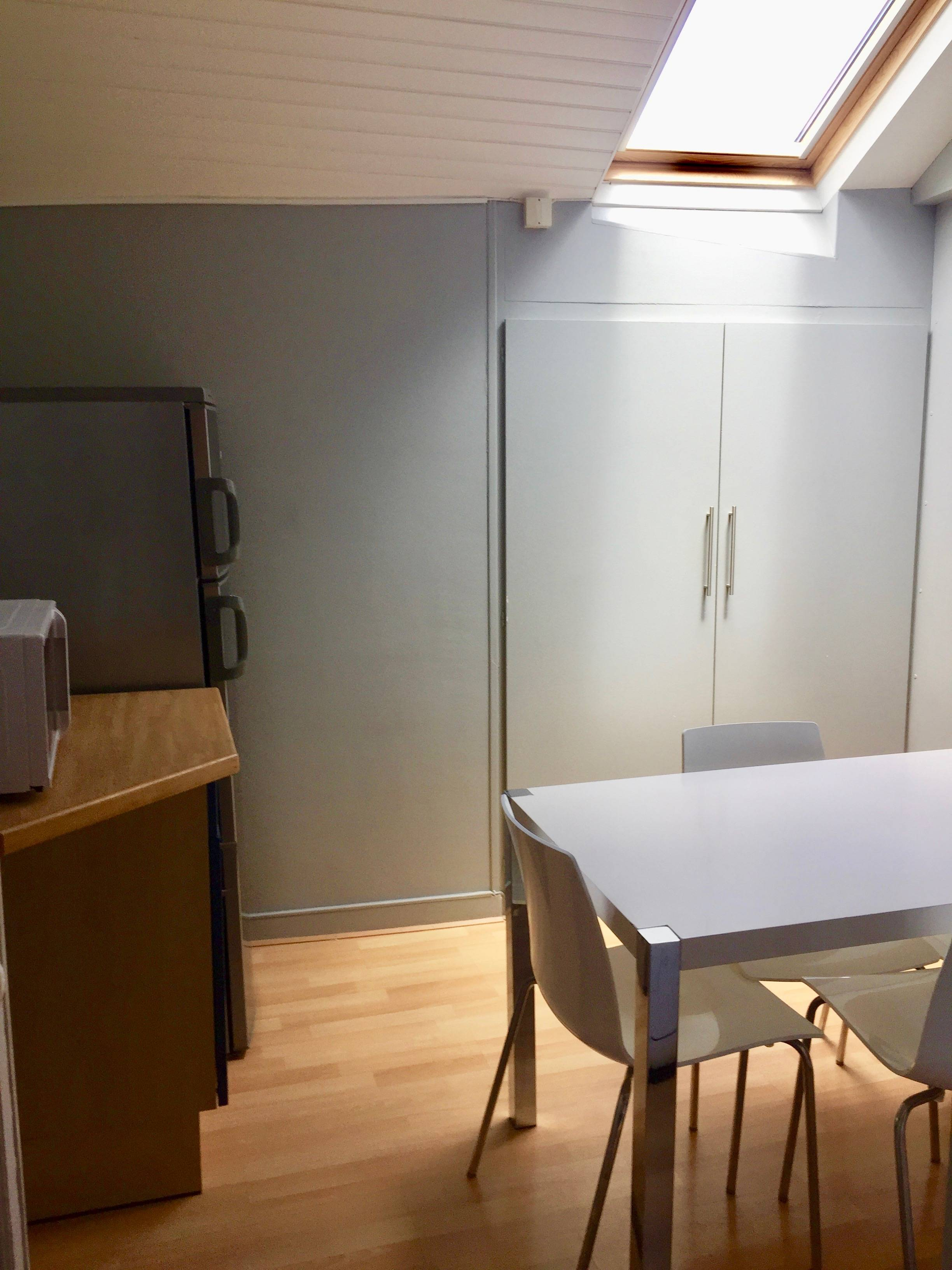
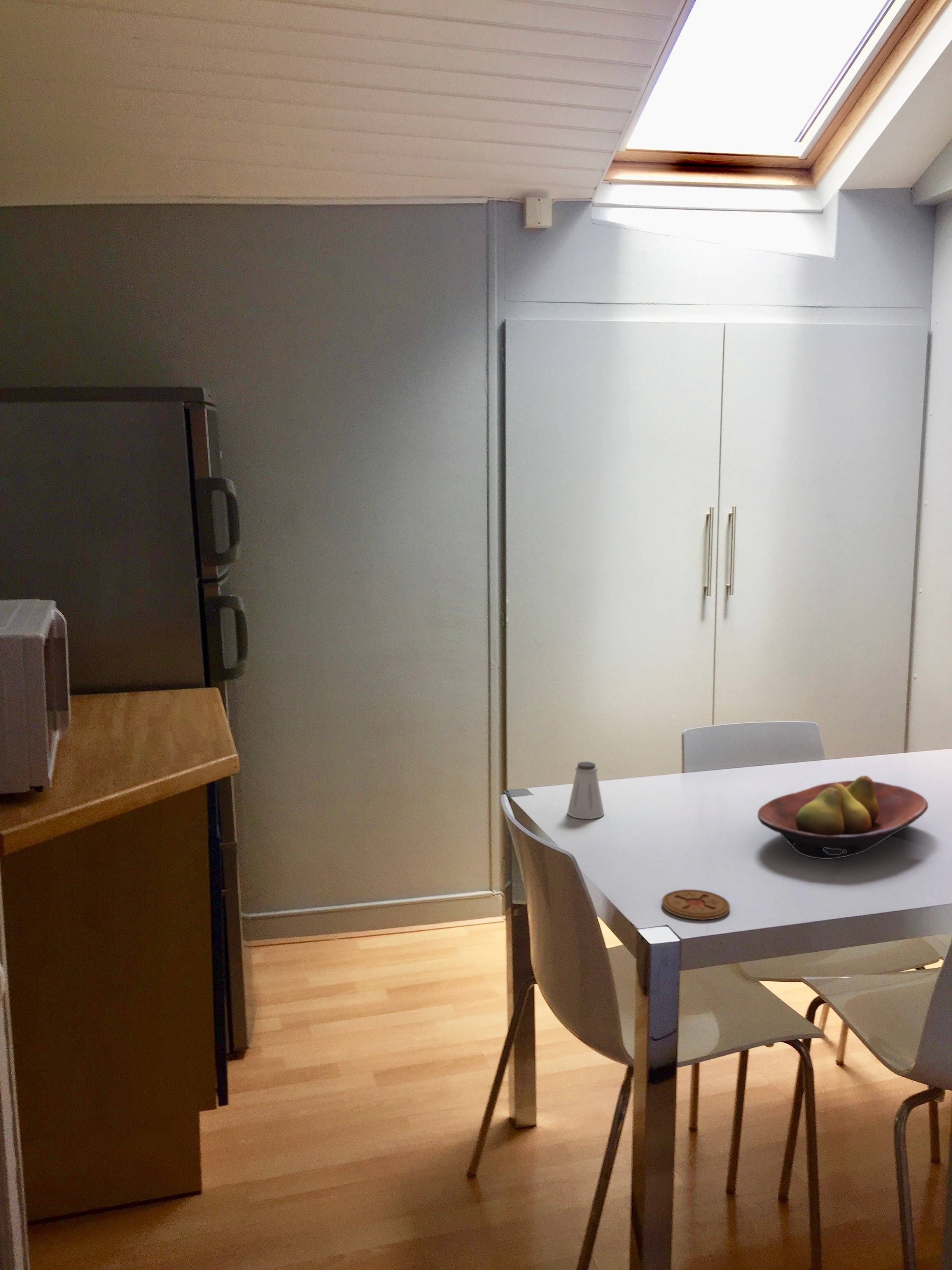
+ fruit bowl [757,775,929,860]
+ coaster [661,889,730,920]
+ saltshaker [567,761,605,819]
